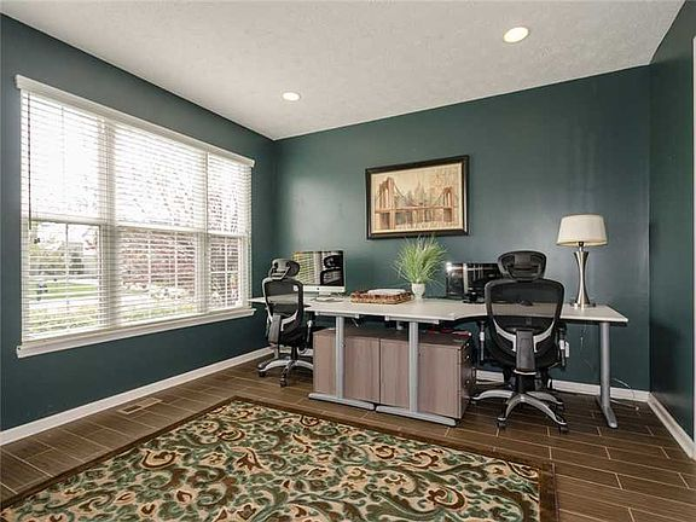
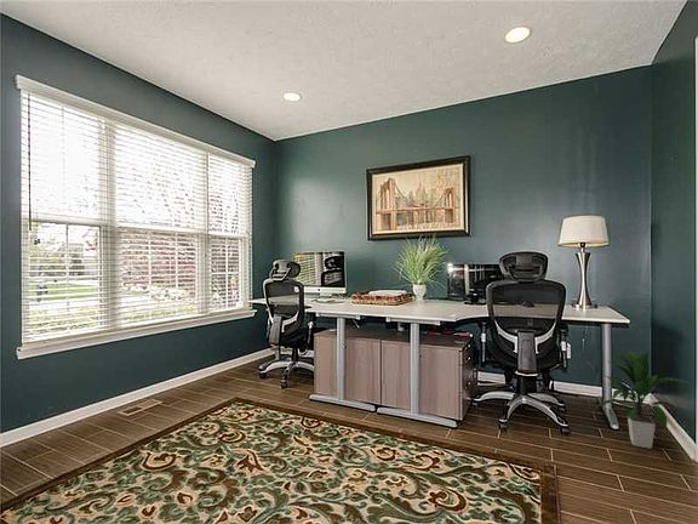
+ indoor plant [593,349,691,450]
